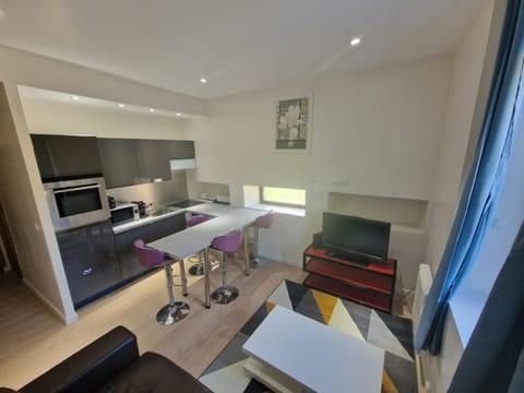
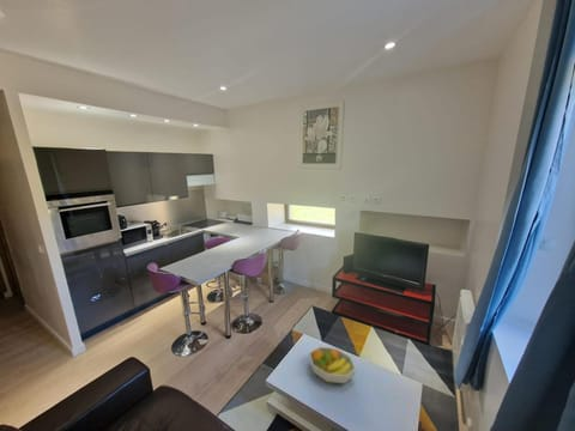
+ fruit bowl [308,346,357,384]
